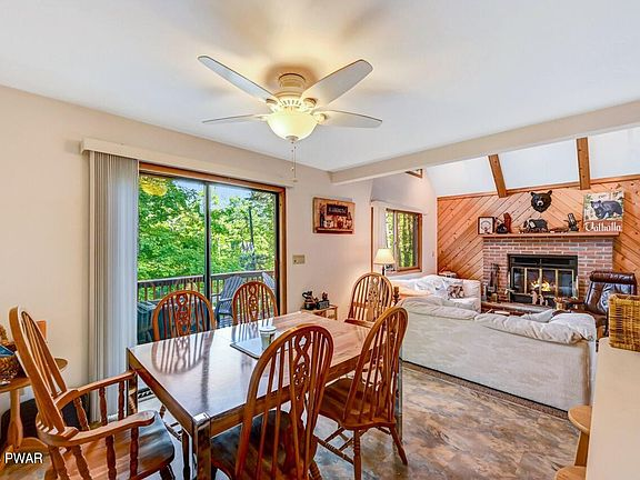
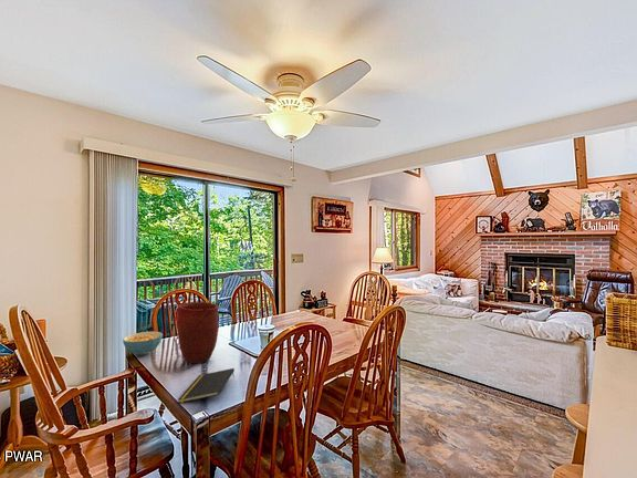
+ cereal bowl [122,331,164,356]
+ notepad [177,367,236,404]
+ vase [176,301,220,364]
